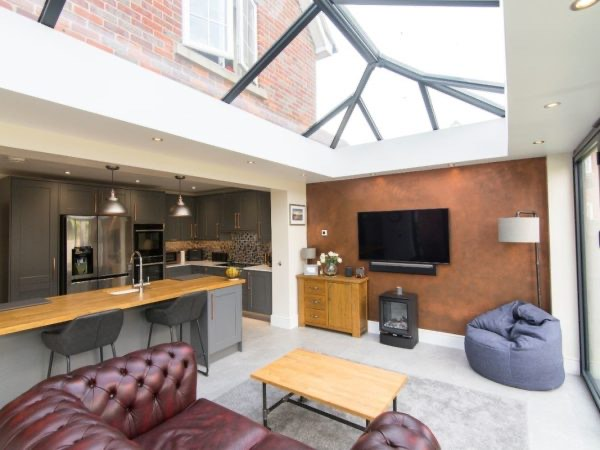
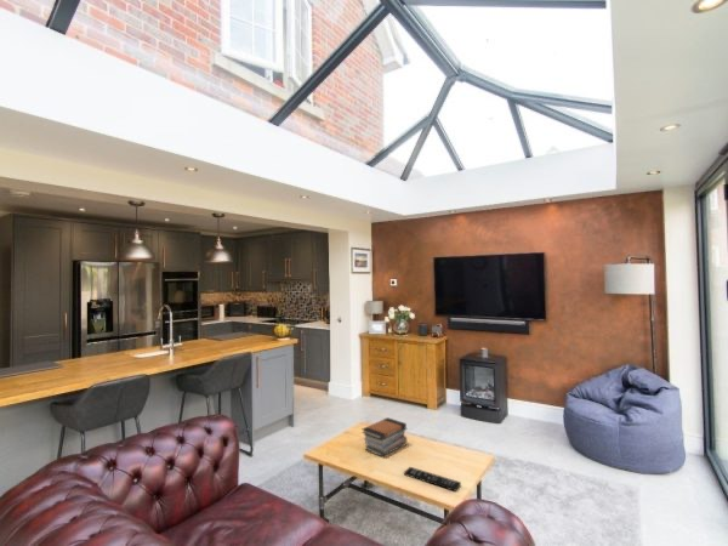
+ book stack [360,416,408,457]
+ remote control [403,466,462,493]
